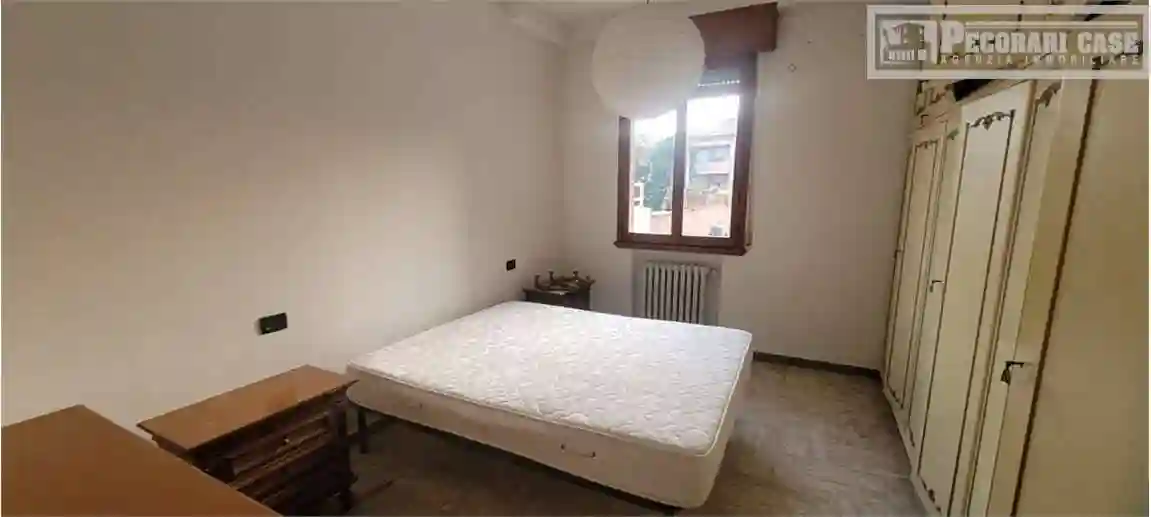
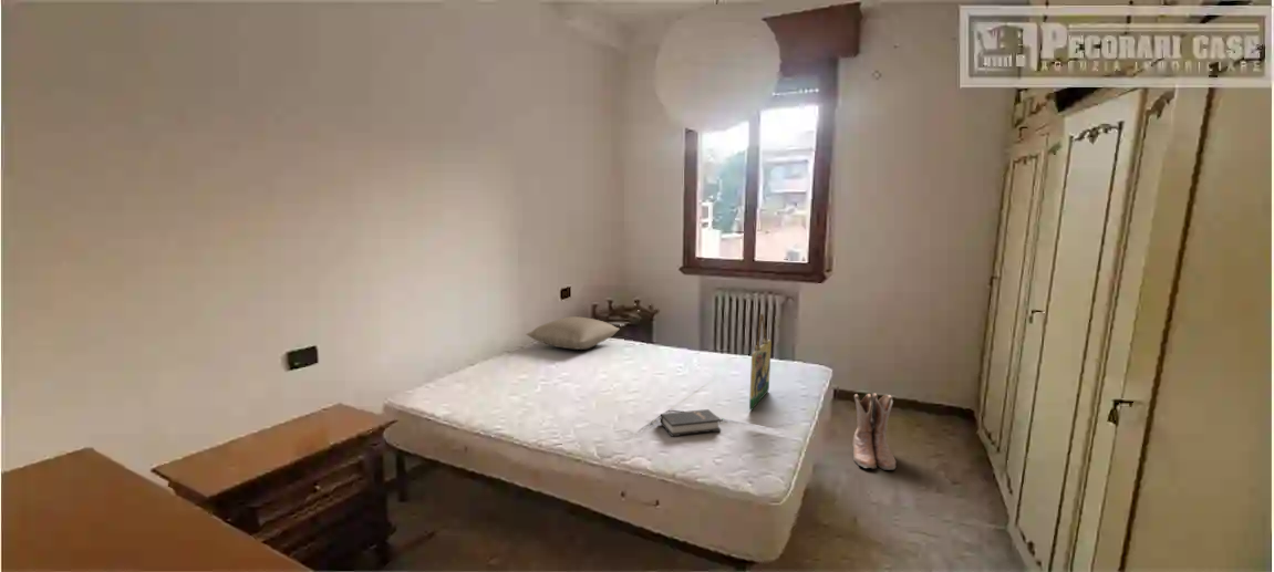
+ hardback book [660,408,723,437]
+ pillow [525,315,621,351]
+ home sign [748,312,773,412]
+ boots [851,392,897,471]
